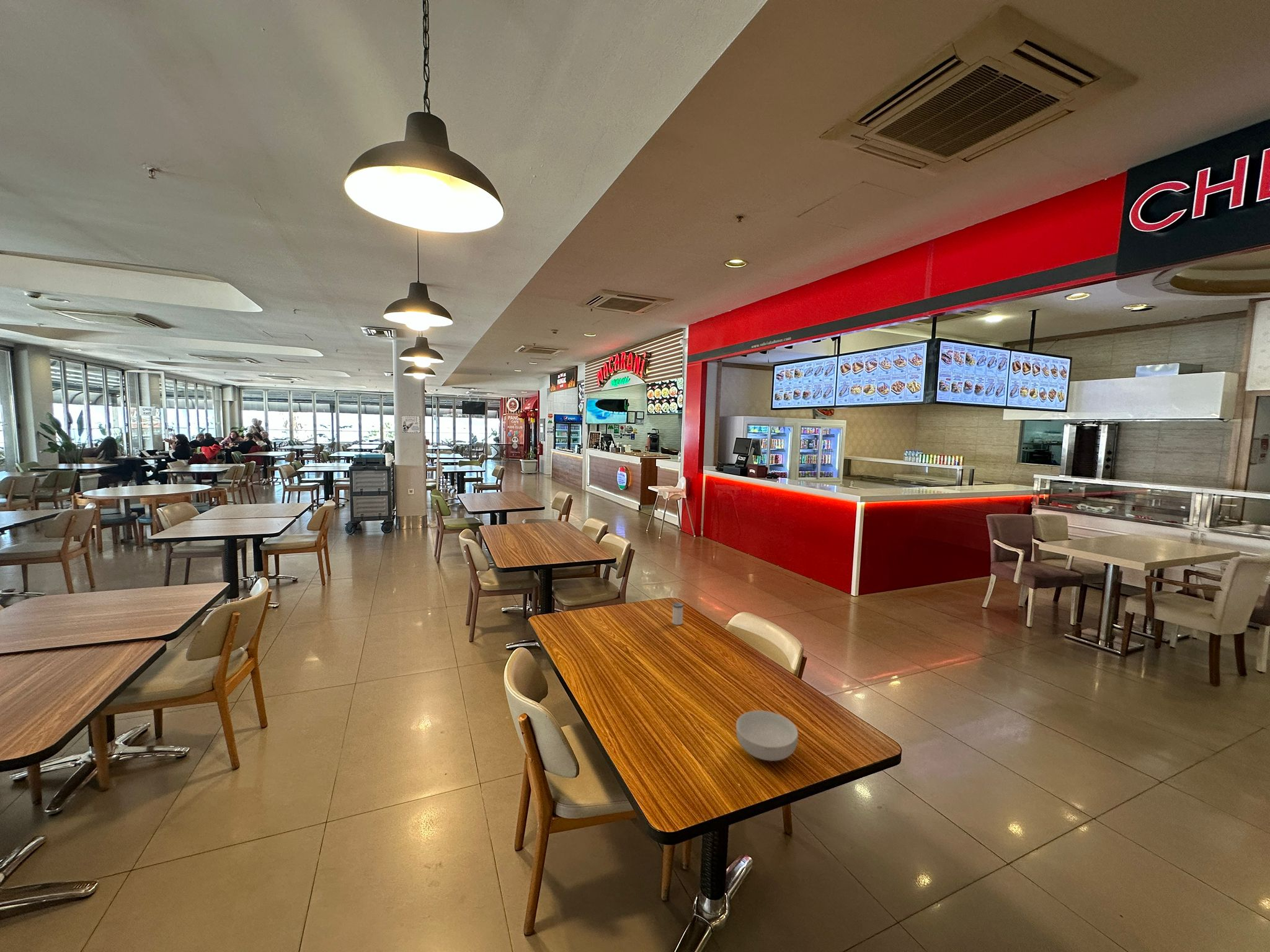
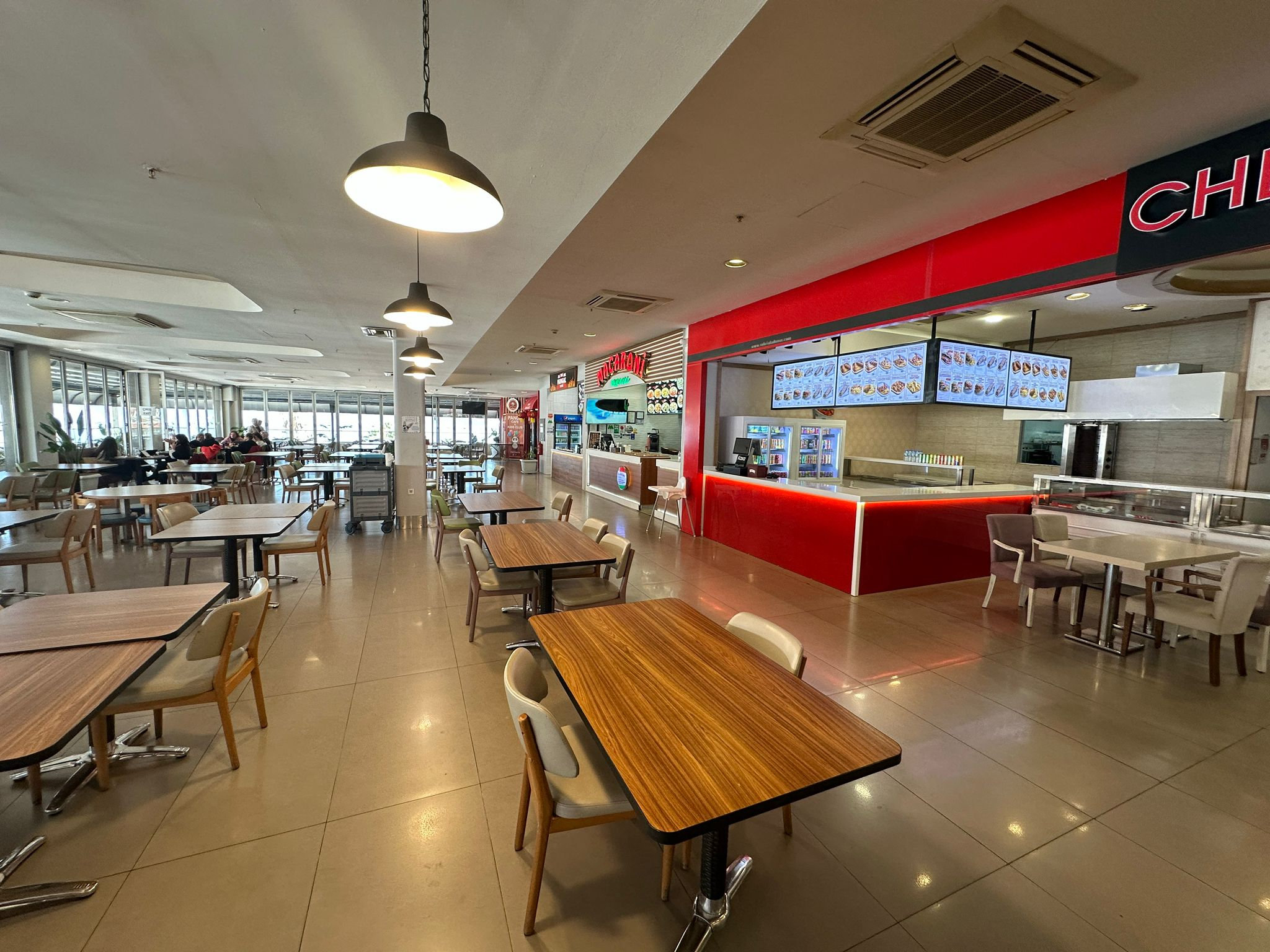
- salt shaker [672,602,684,625]
- cereal bowl [735,710,799,762]
